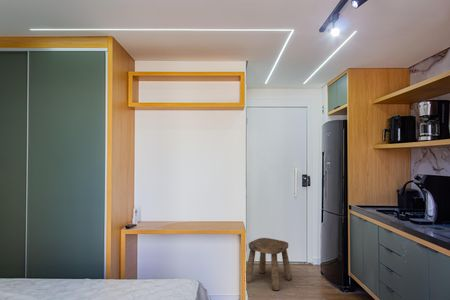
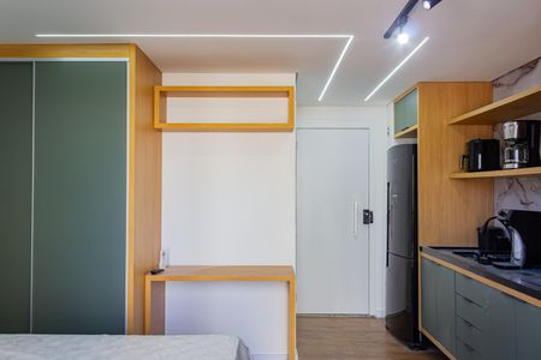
- stool [245,237,293,291]
